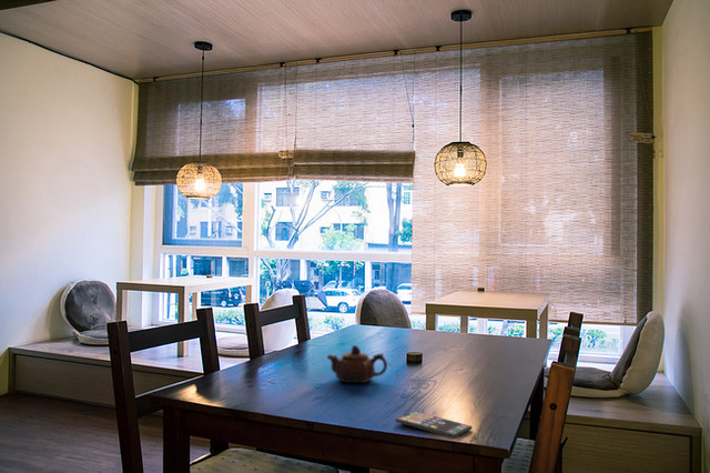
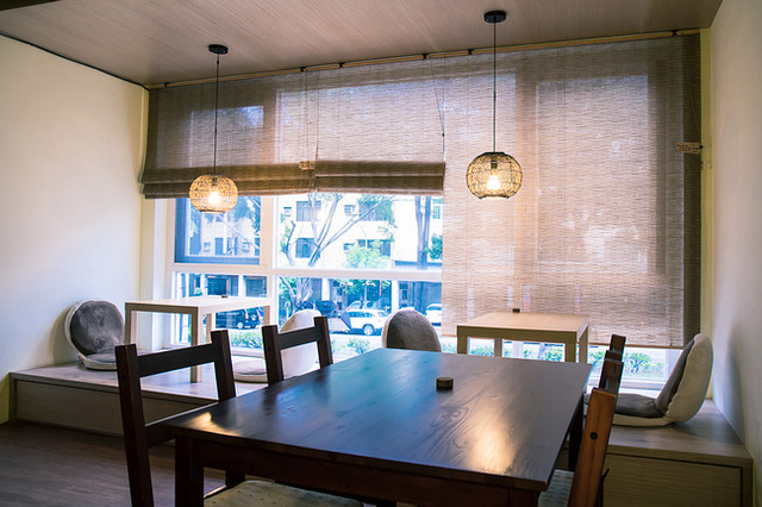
- smartphone [394,410,473,440]
- teapot [326,344,388,384]
